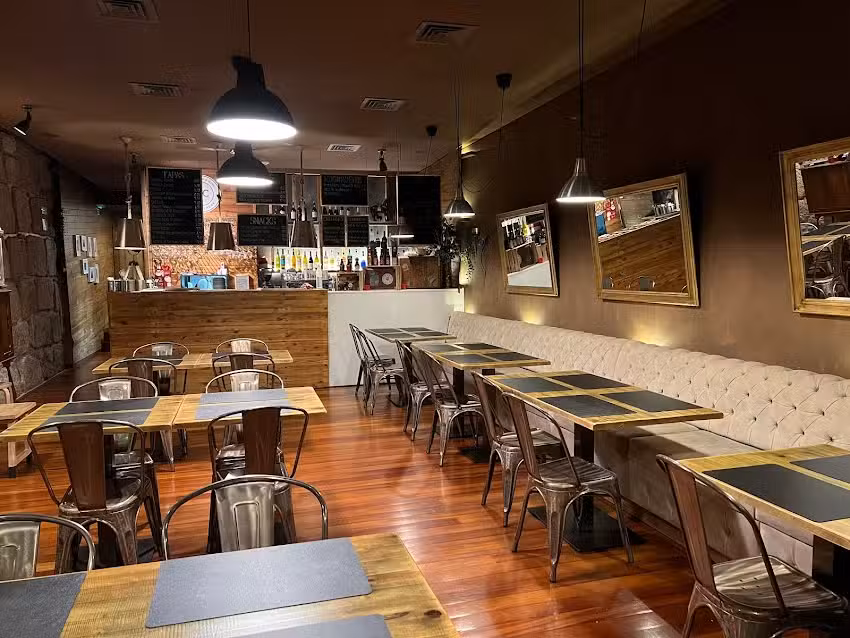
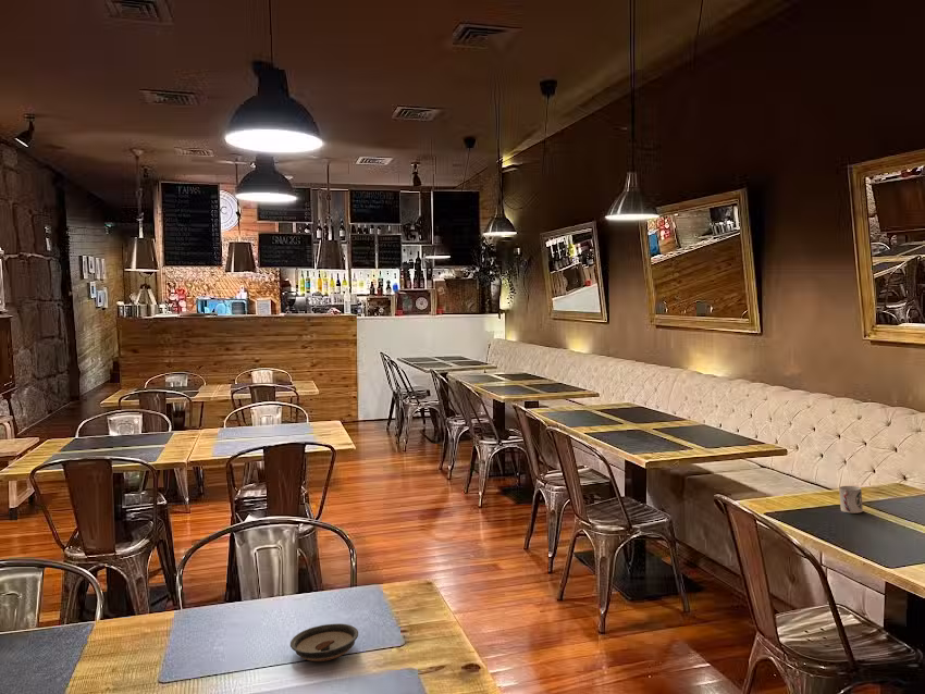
+ saucer [289,622,359,662]
+ cup [838,485,864,515]
